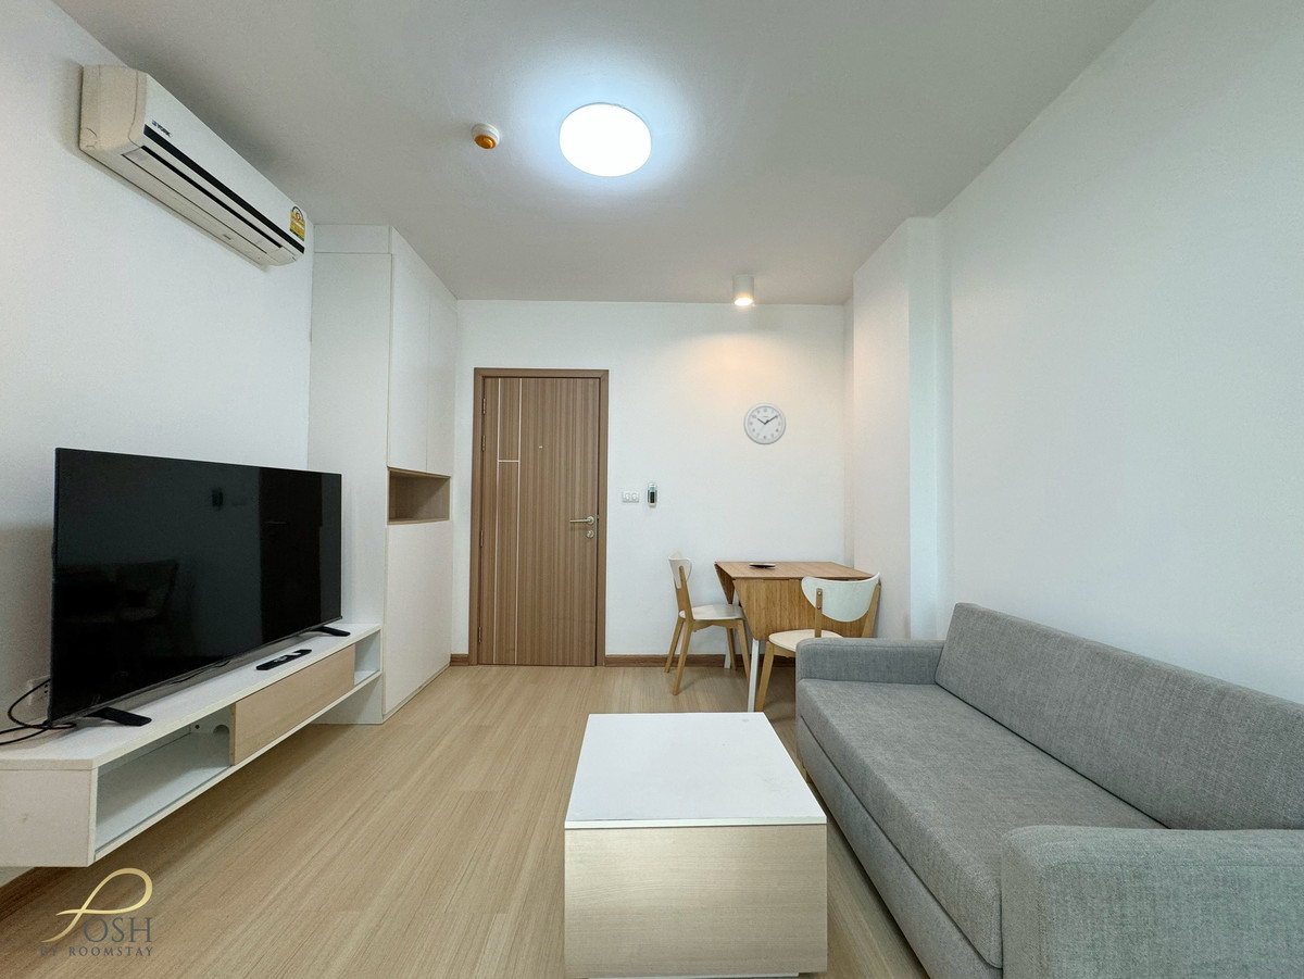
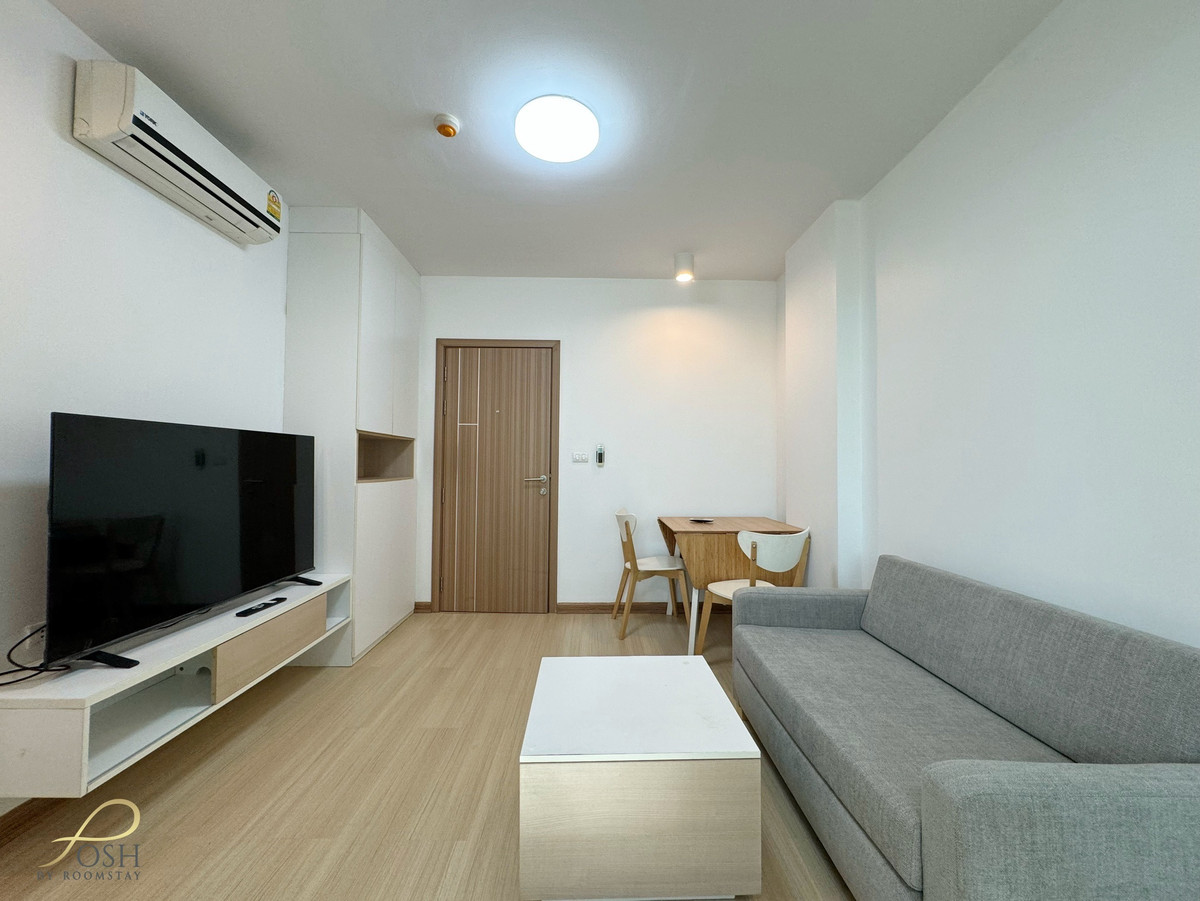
- wall clock [742,402,787,445]
